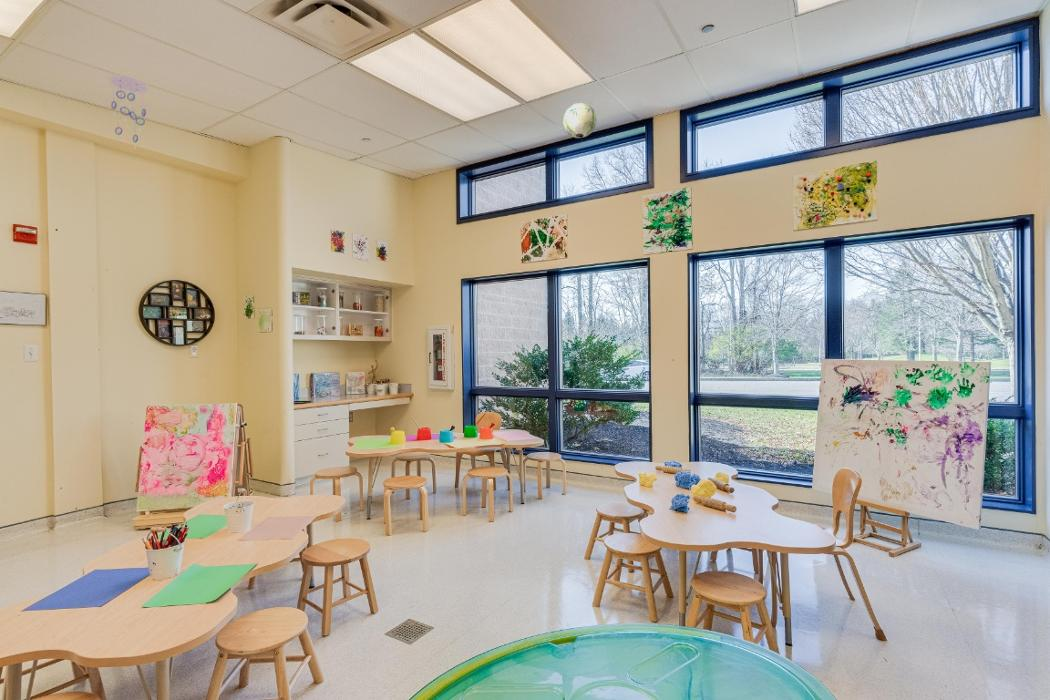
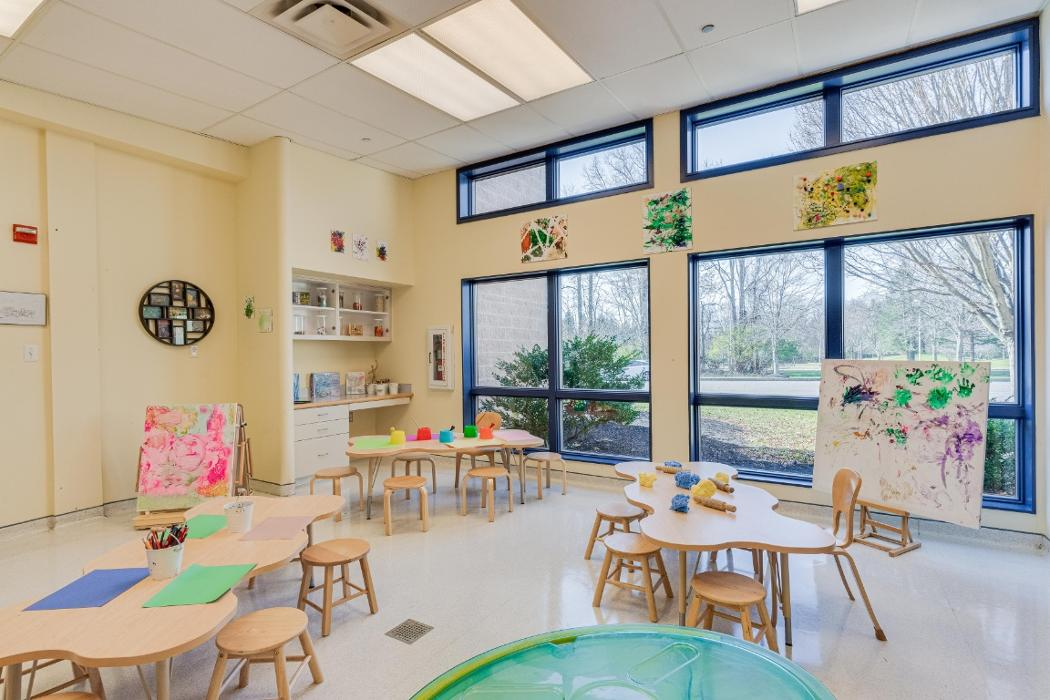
- paper lantern [562,102,598,139]
- ceiling mobile [108,74,149,150]
